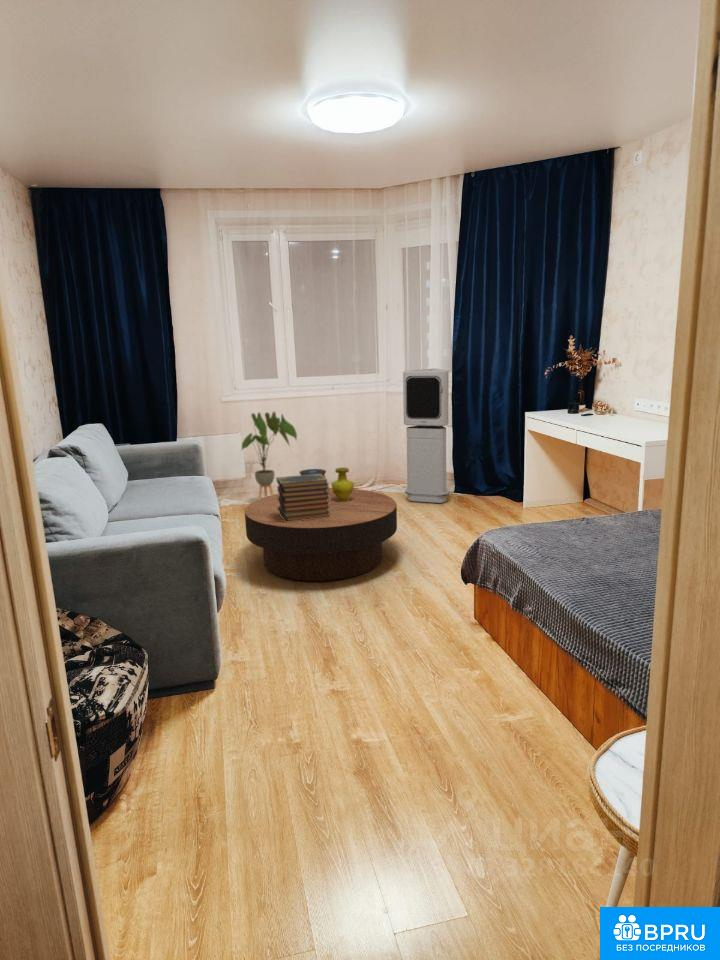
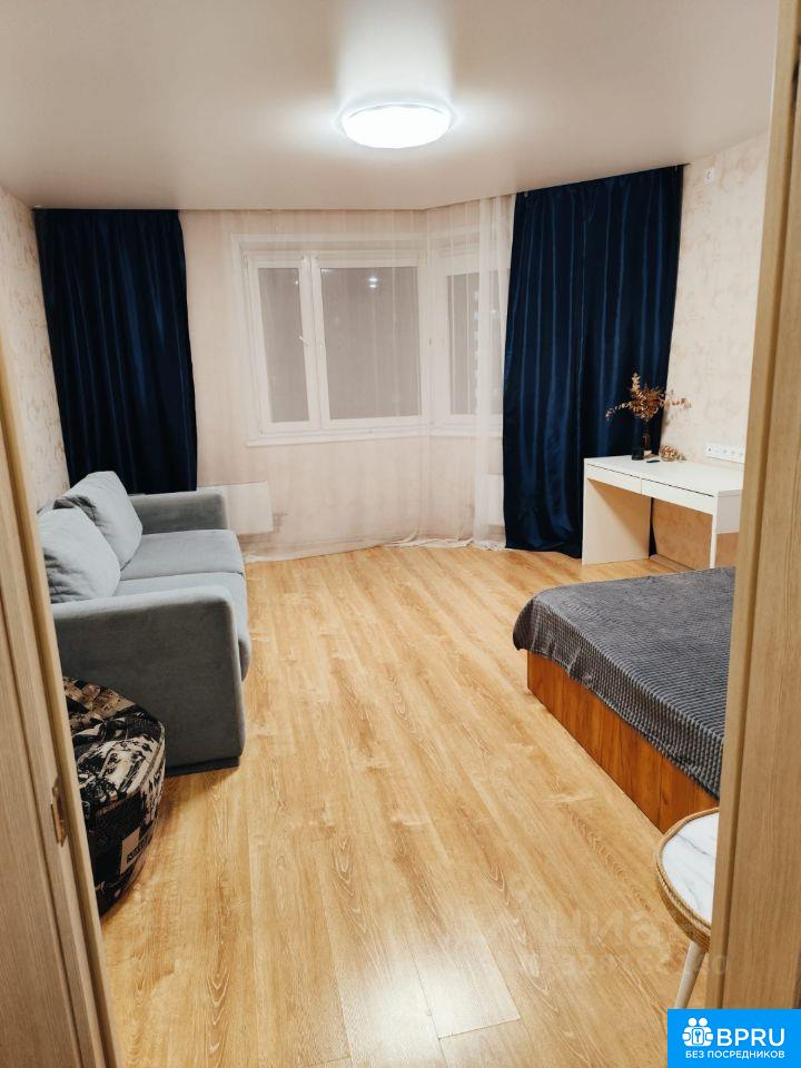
- book stack [275,474,331,522]
- air purifier [402,368,450,504]
- house plant [240,411,298,500]
- coffee table [244,487,398,582]
- decorative vase [298,467,355,502]
